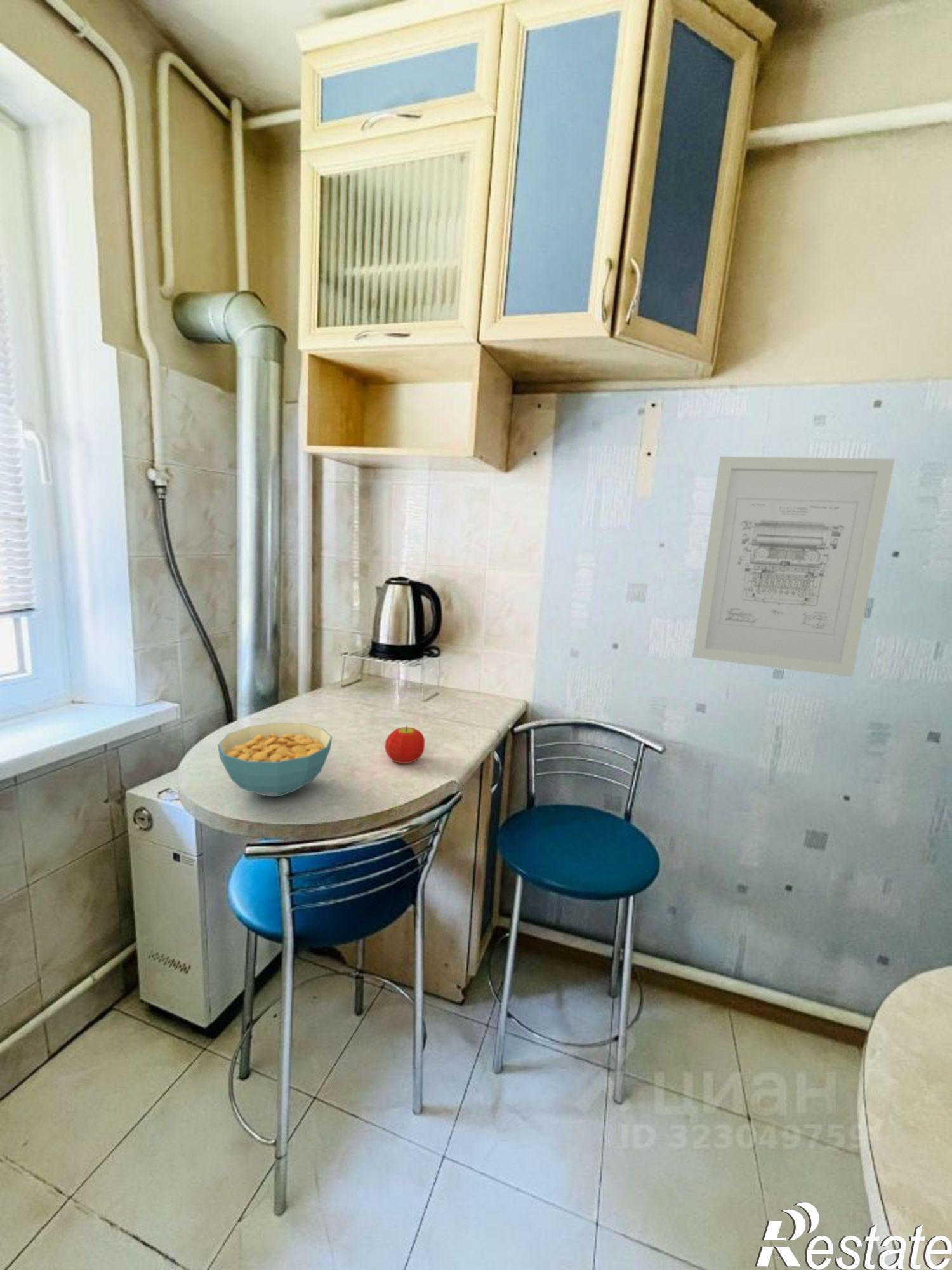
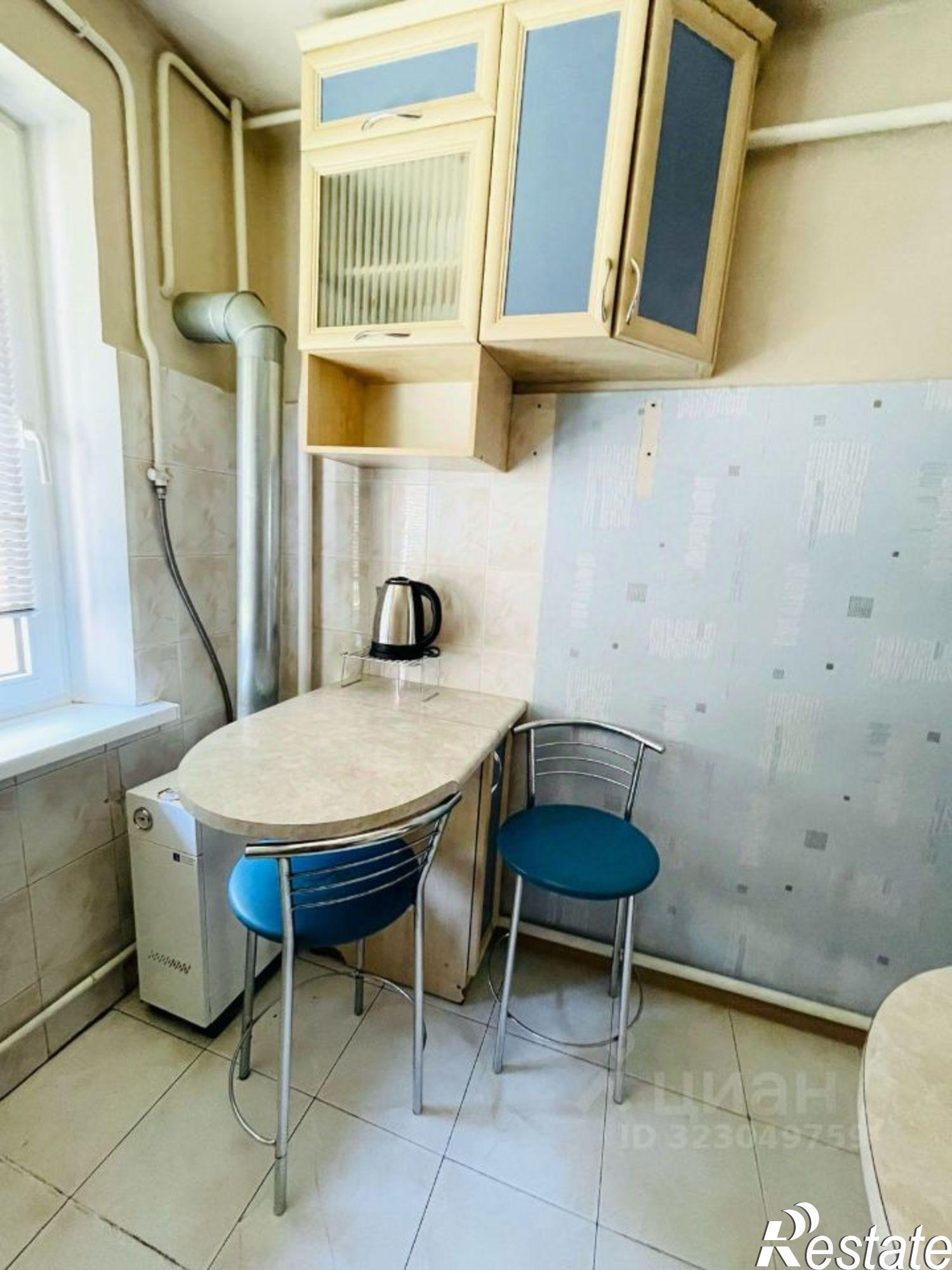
- wall art [692,456,896,678]
- fruit [384,725,425,764]
- cereal bowl [217,722,333,797]
